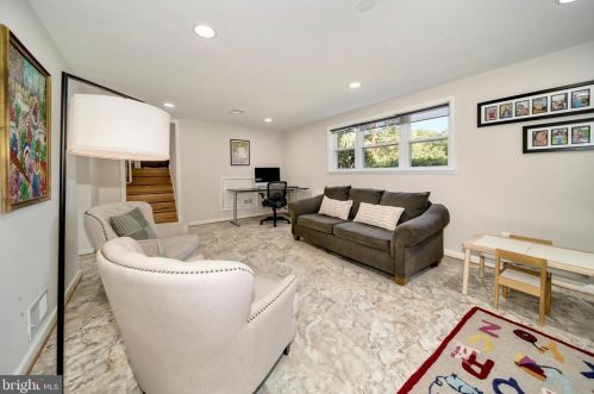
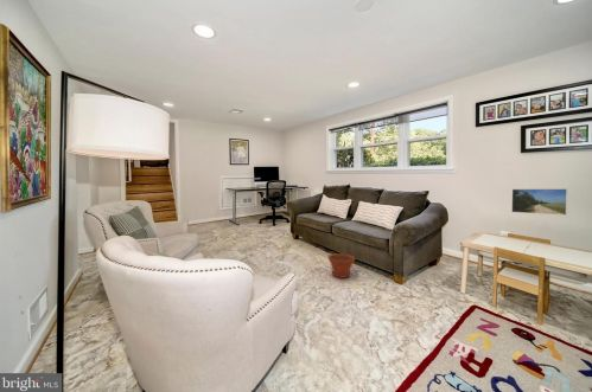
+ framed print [510,187,568,217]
+ plant pot [326,252,356,279]
